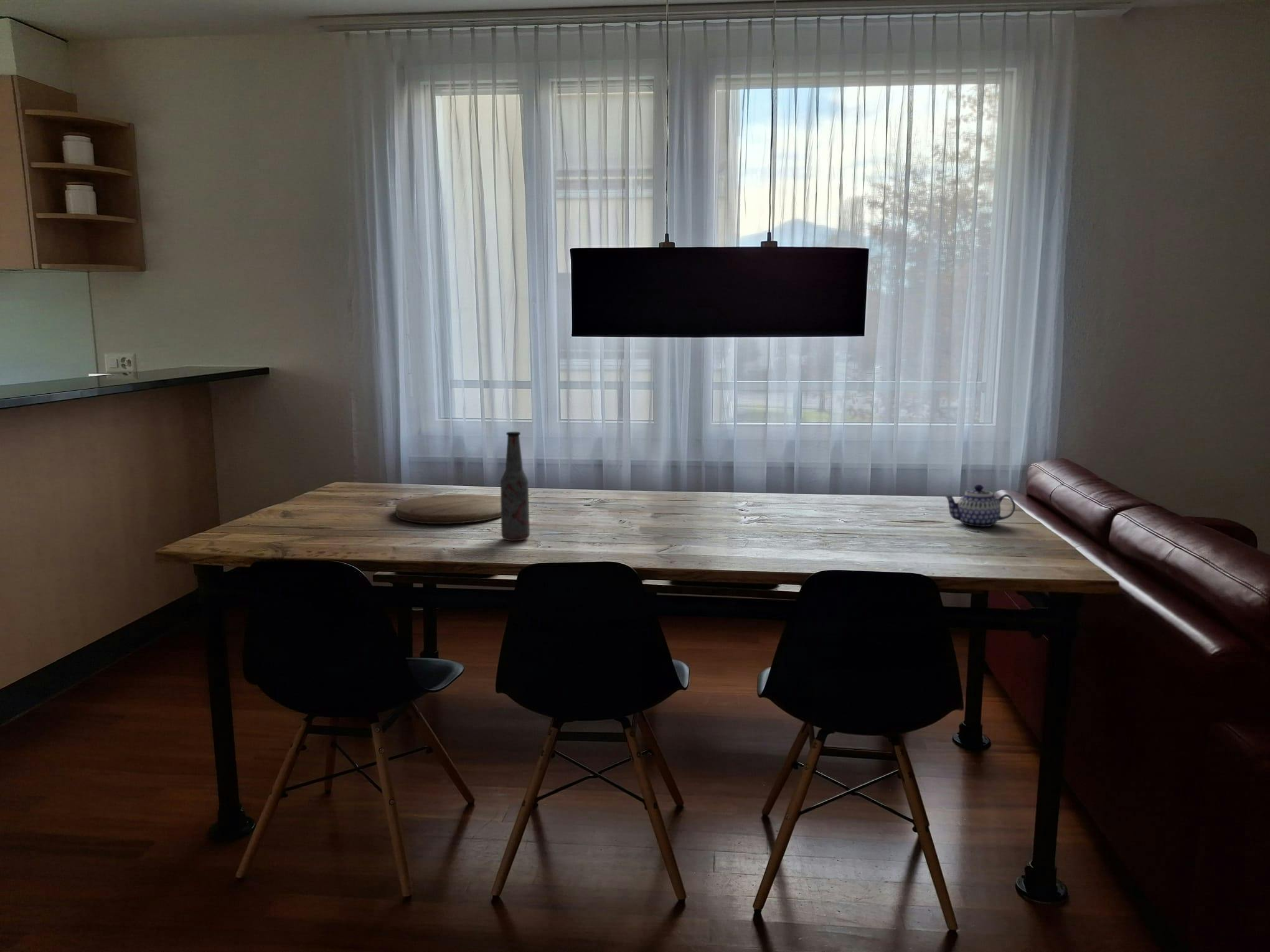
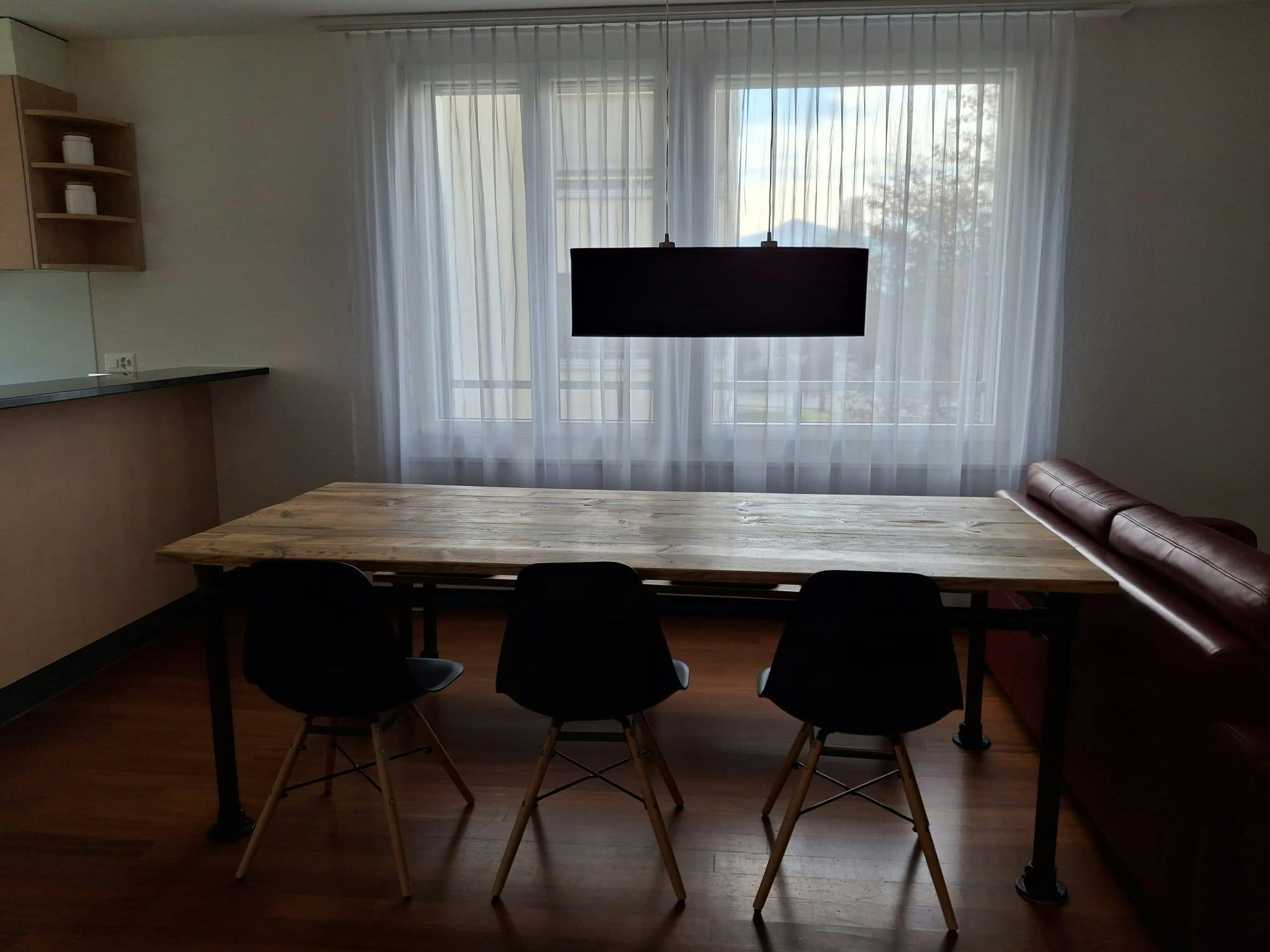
- bottle [500,431,530,541]
- cutting board [395,493,501,525]
- teapot [944,483,1016,527]
